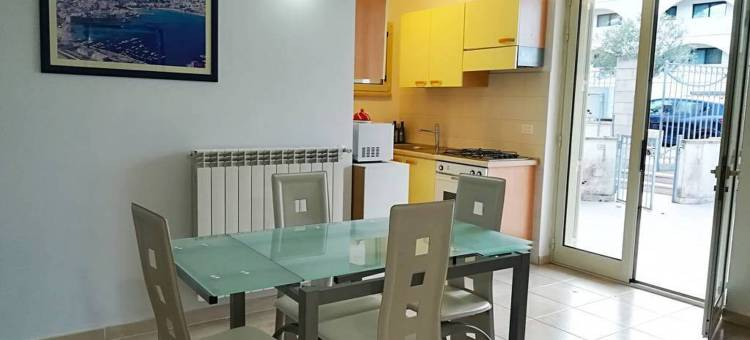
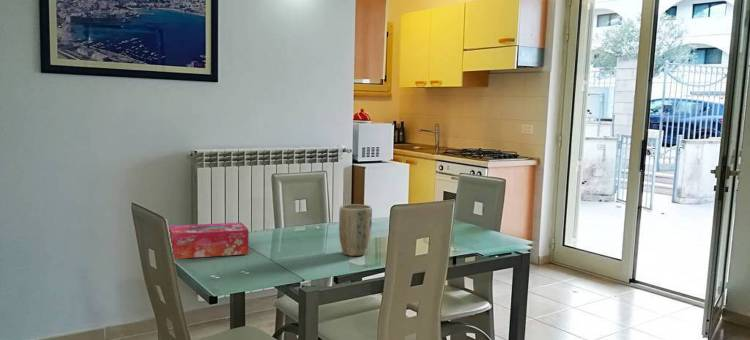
+ plant pot [338,203,373,257]
+ tissue box [168,222,250,260]
